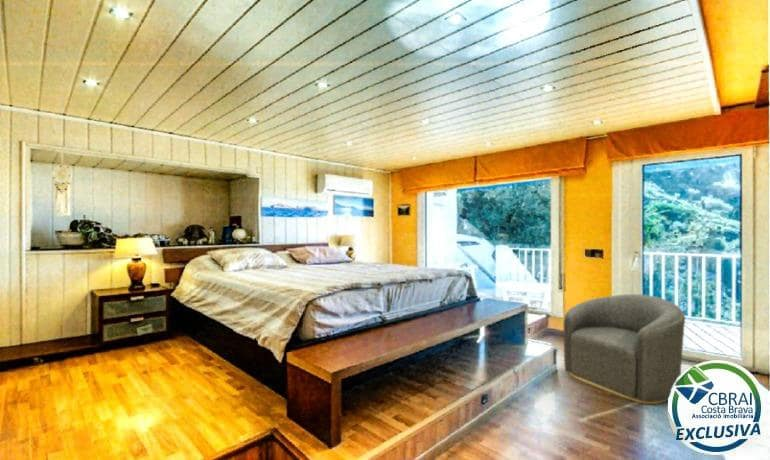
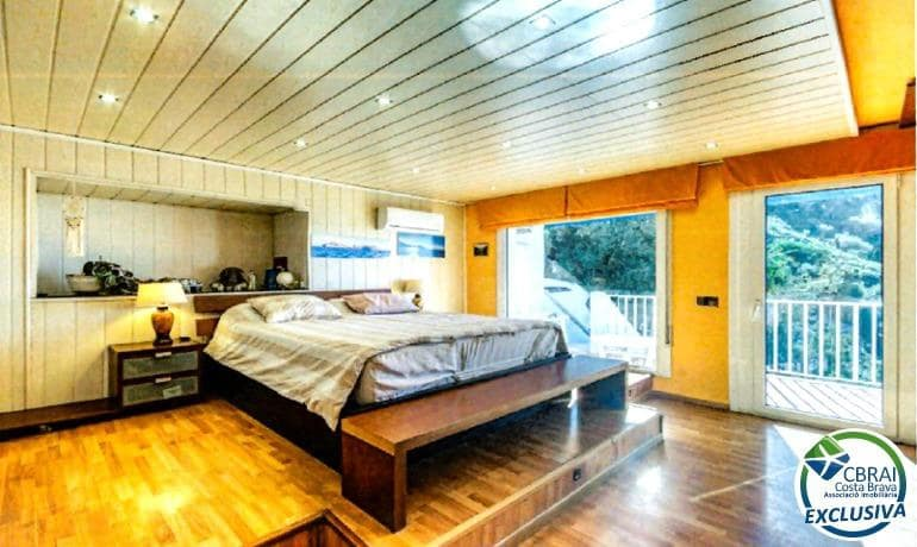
- armchair [562,293,686,405]
